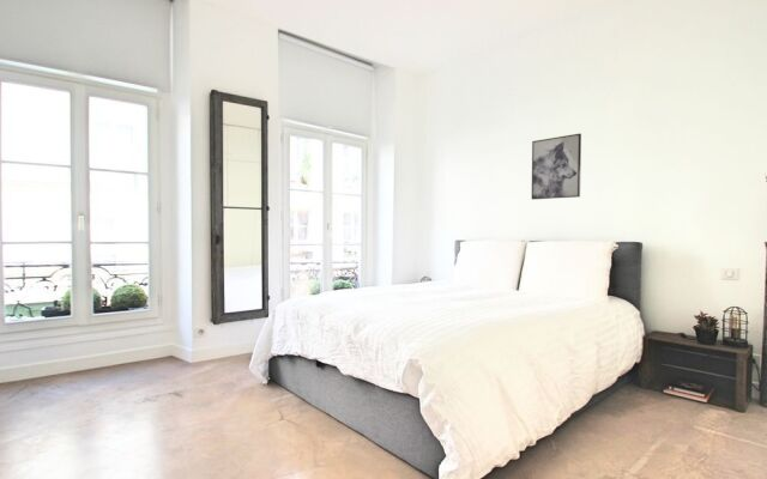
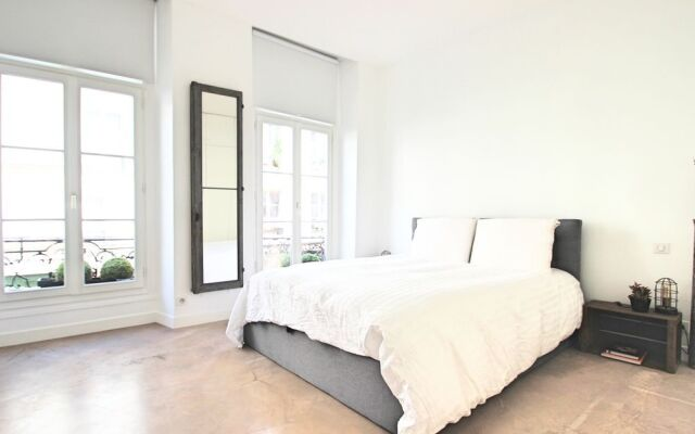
- wall art [531,133,582,201]
